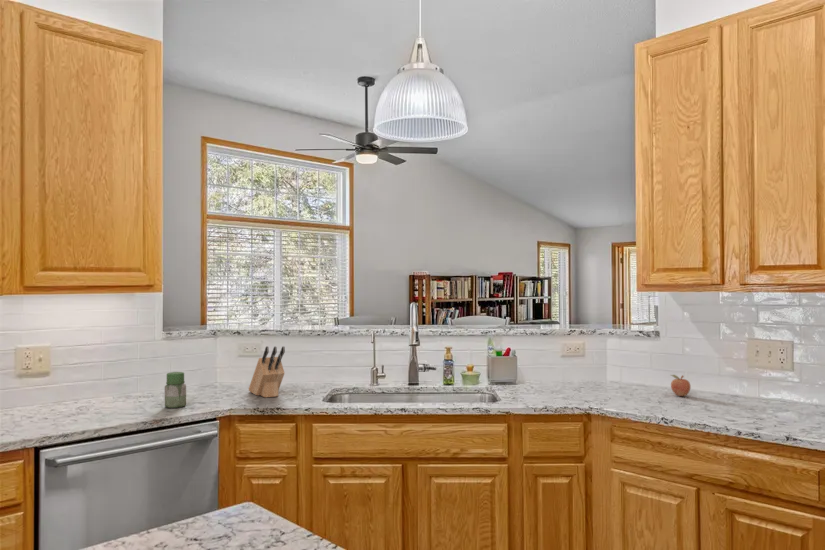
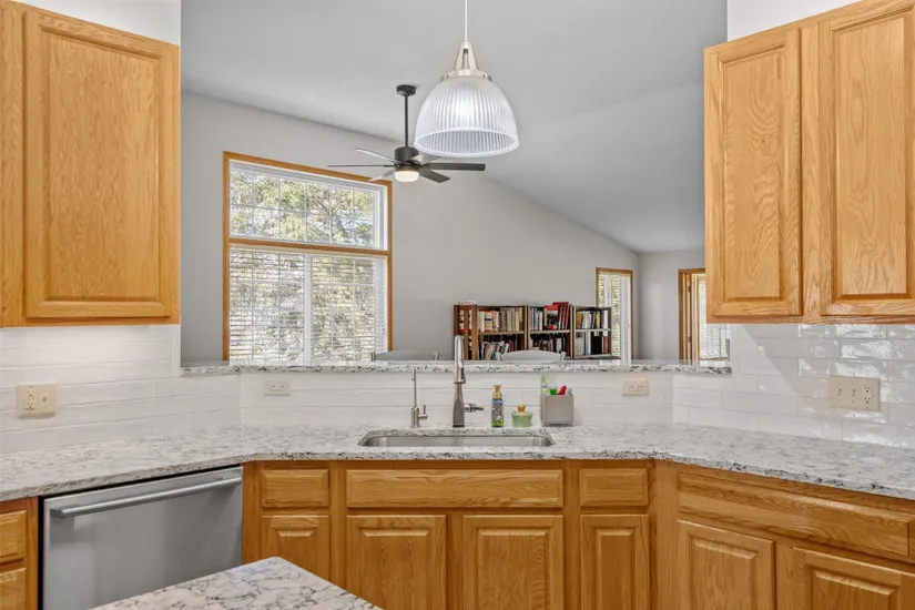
- jar [164,371,187,409]
- fruit [670,374,692,397]
- knife block [248,345,286,399]
